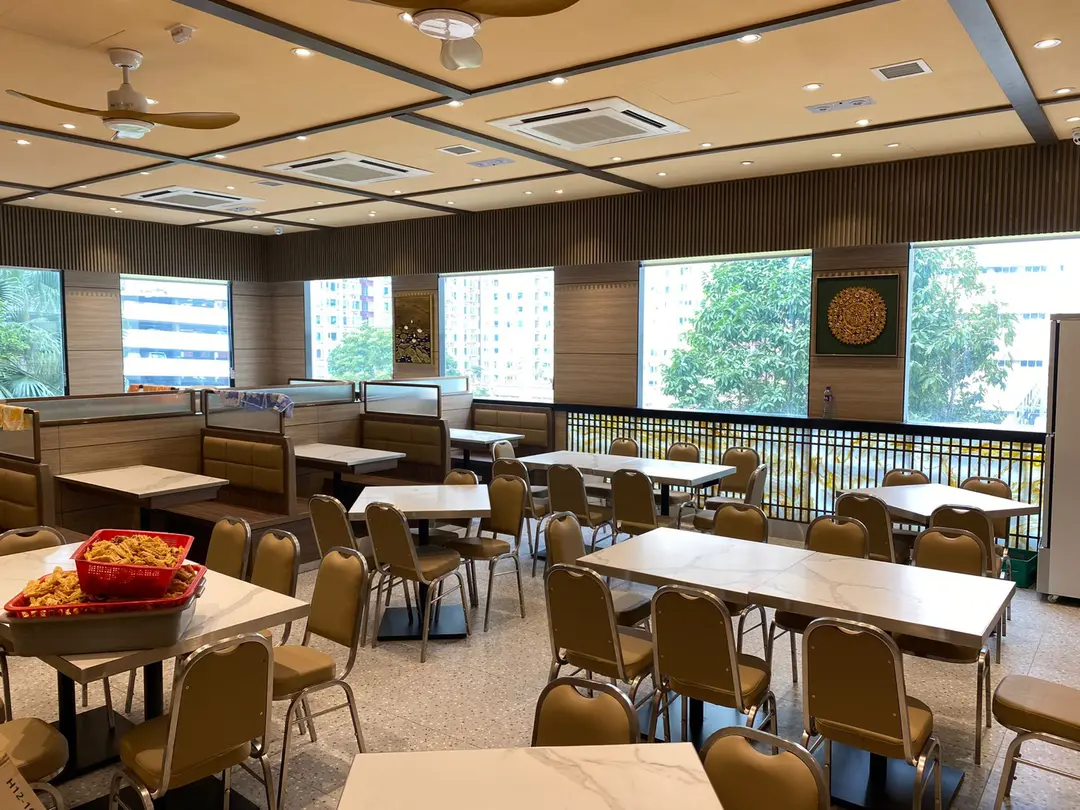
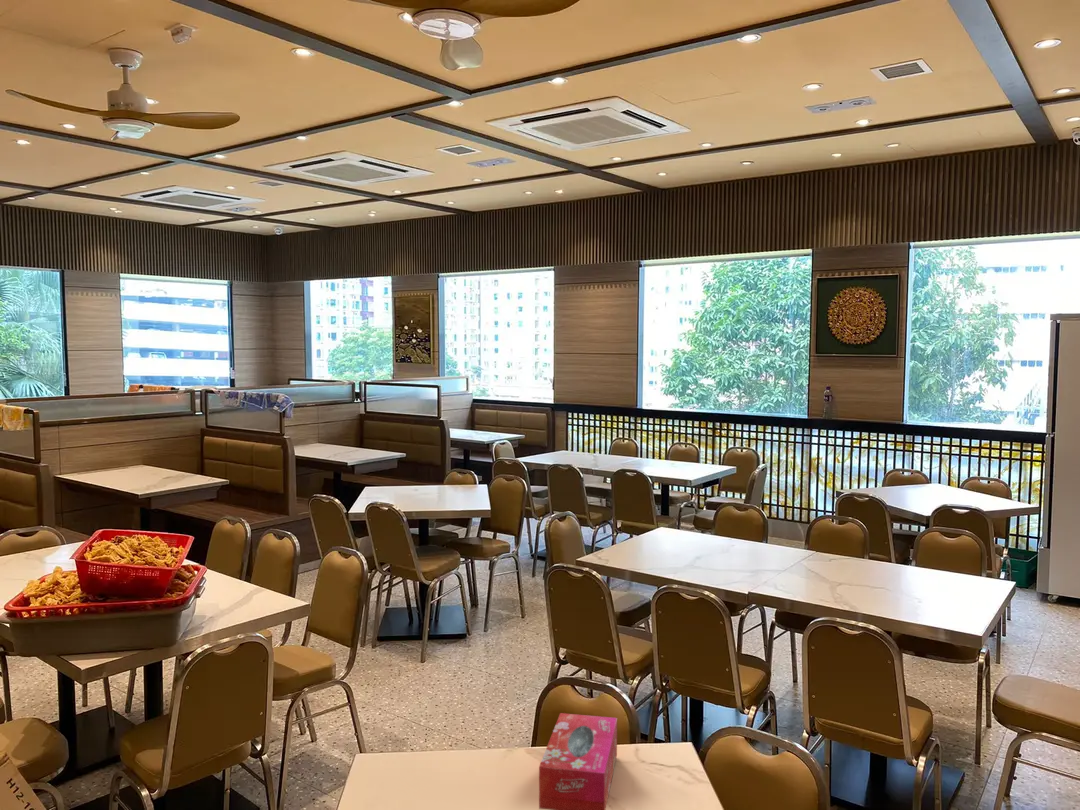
+ tissue box [538,712,618,810]
